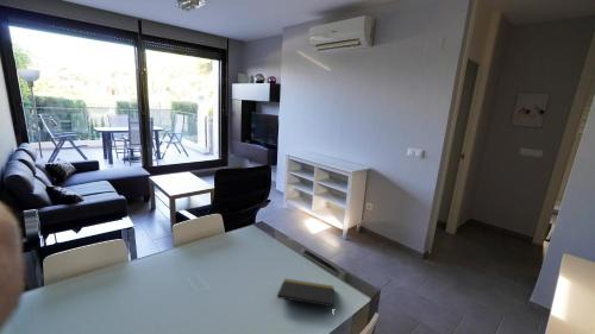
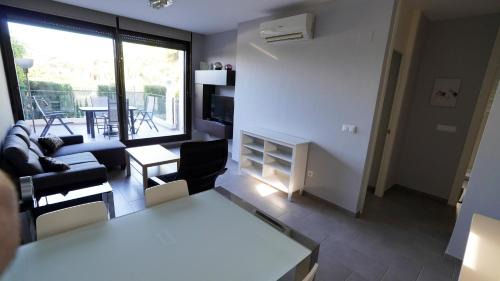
- notepad [276,278,334,308]
